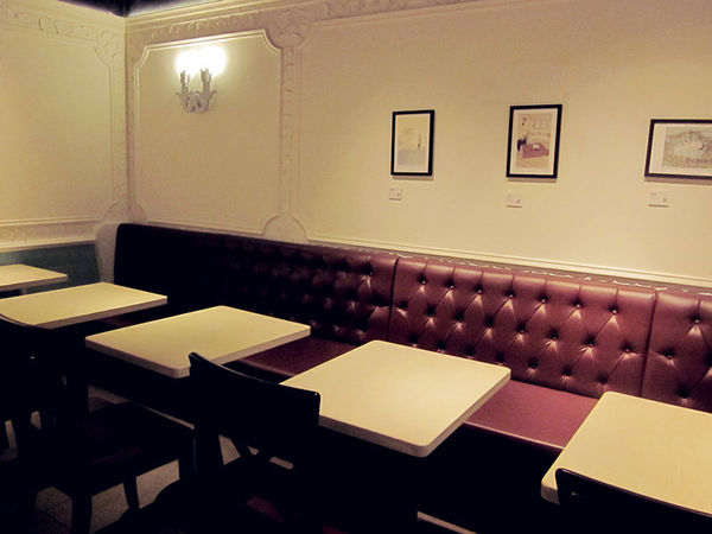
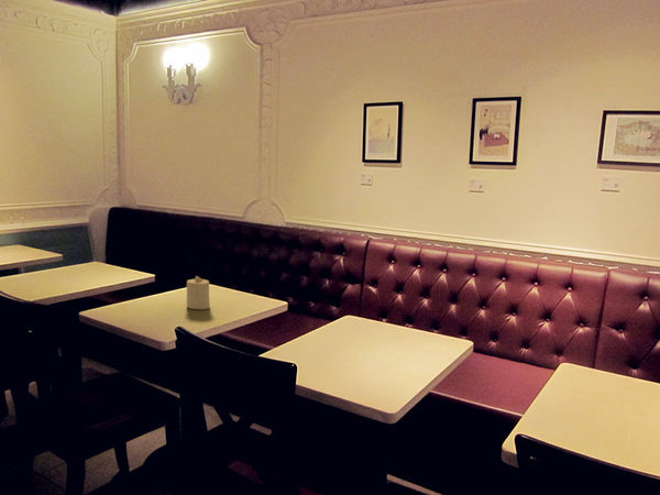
+ candle [186,275,211,310]
